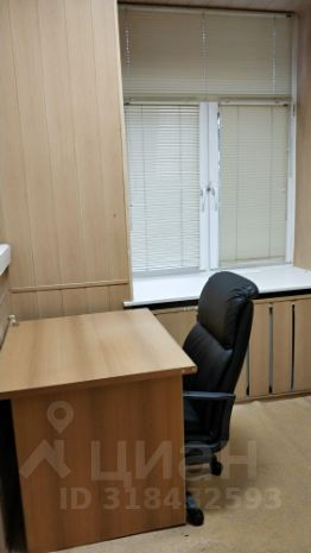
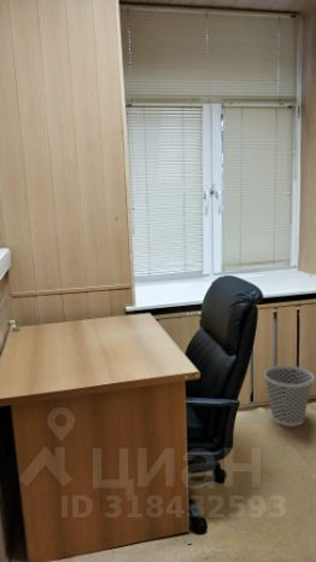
+ wastebasket [263,364,315,428]
